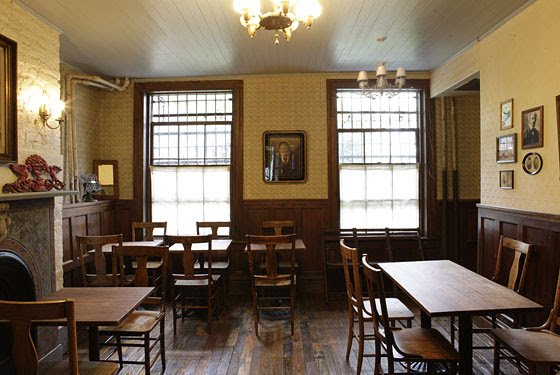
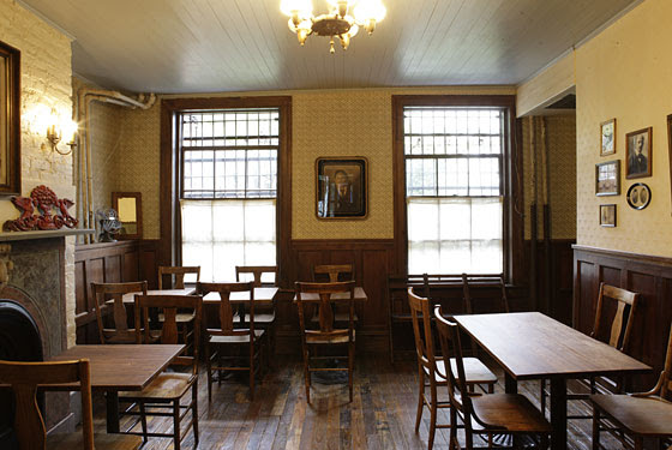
- chandelier [351,35,414,101]
